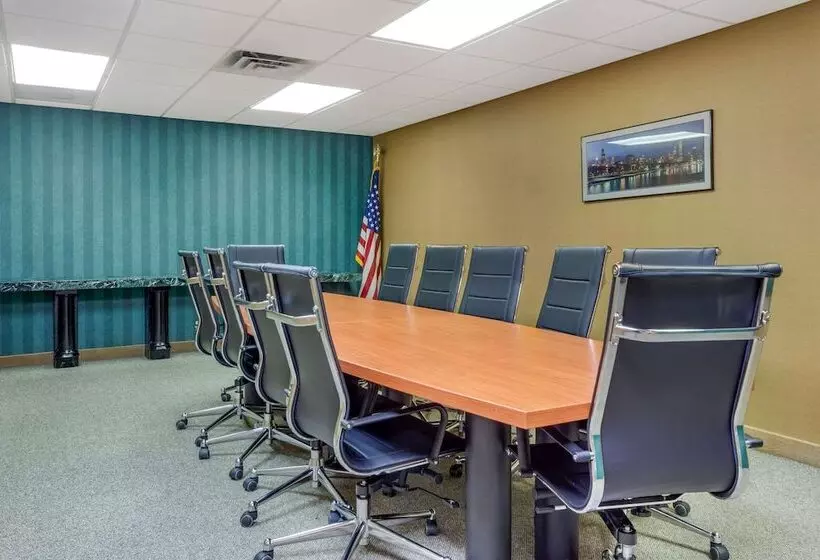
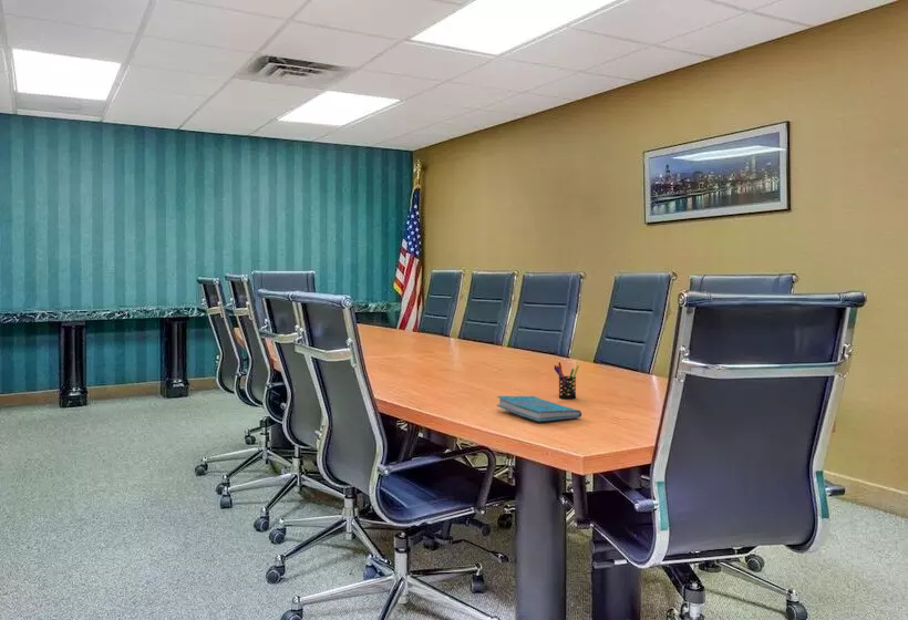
+ cover [496,395,582,423]
+ pen holder [553,361,580,400]
